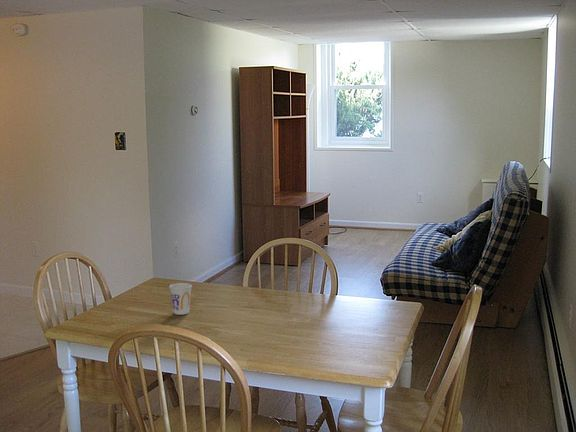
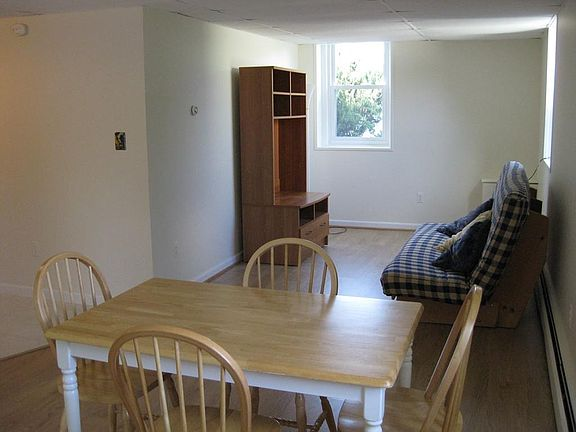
- cup [168,282,193,316]
